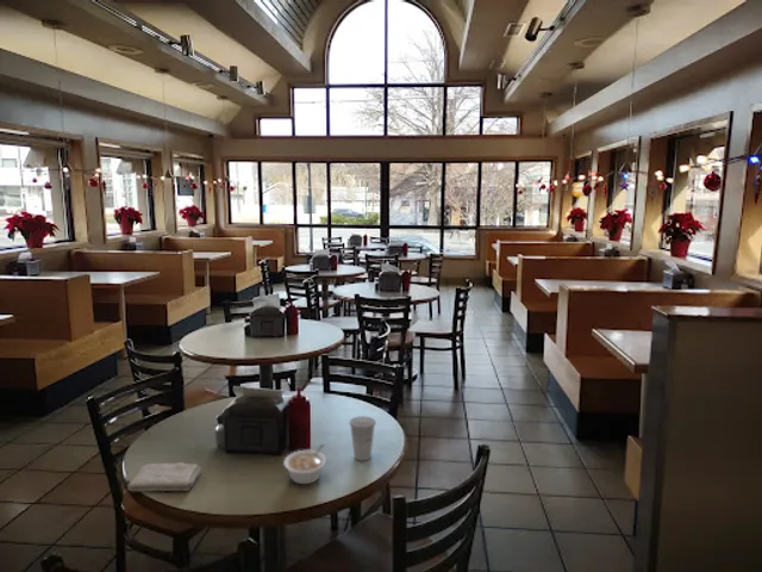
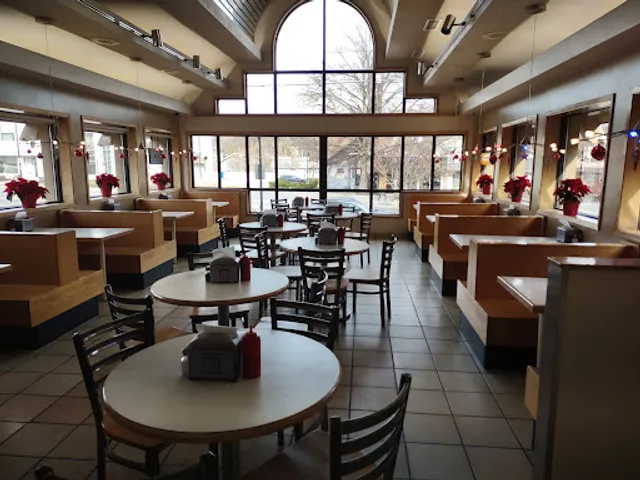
- cup [348,415,377,461]
- washcloth [126,461,202,492]
- legume [282,443,327,485]
